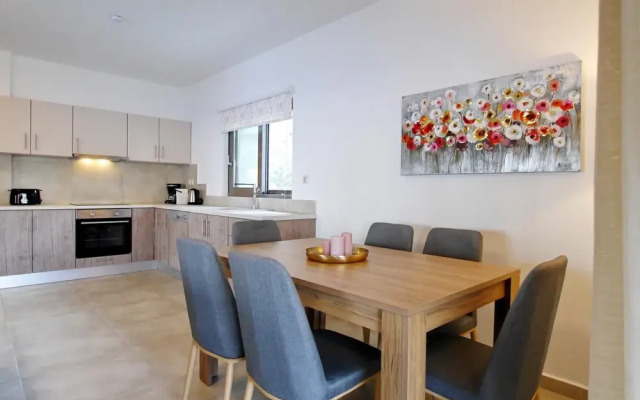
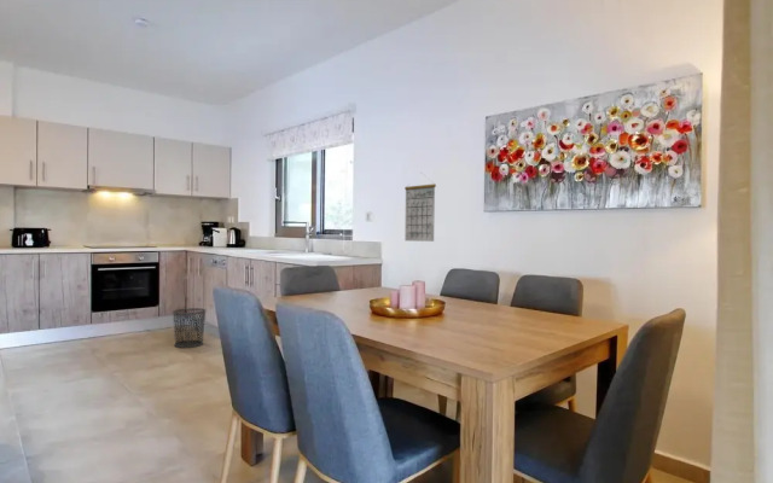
+ calendar [403,173,437,243]
+ waste bin [170,307,208,349]
